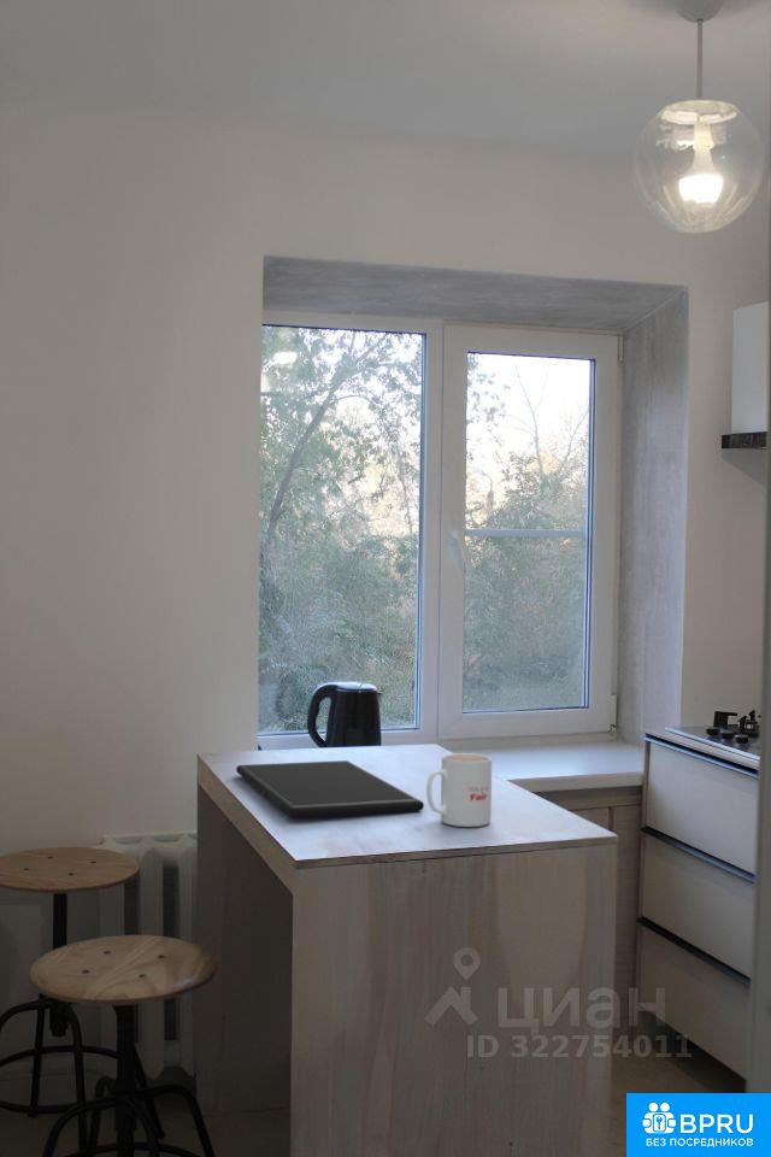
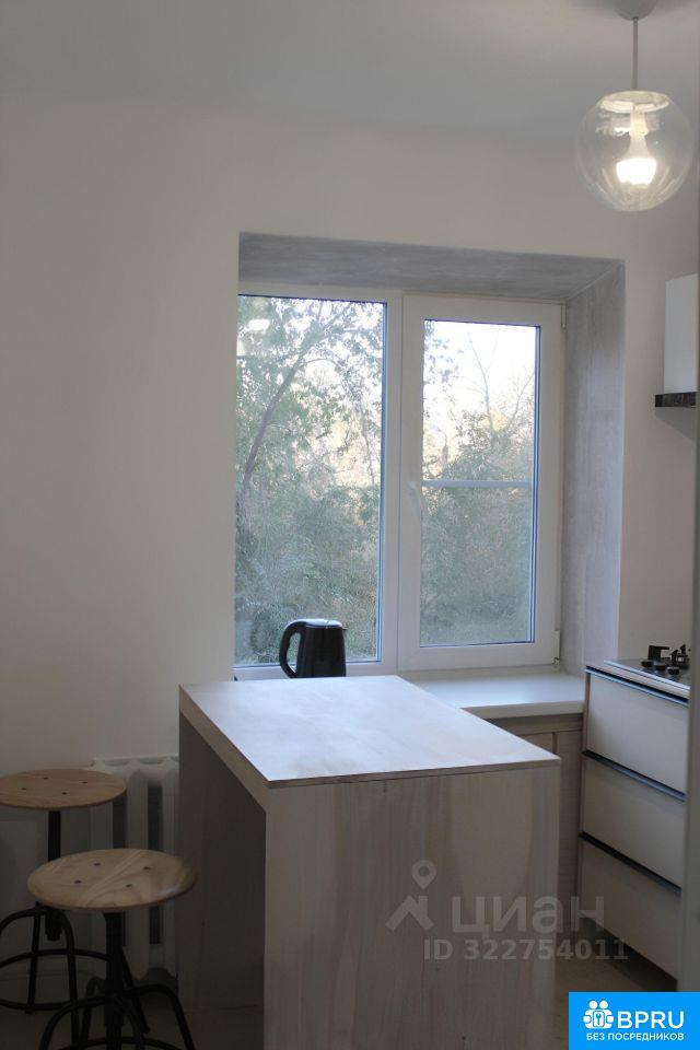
- cutting board [235,759,425,820]
- mug [425,752,493,828]
